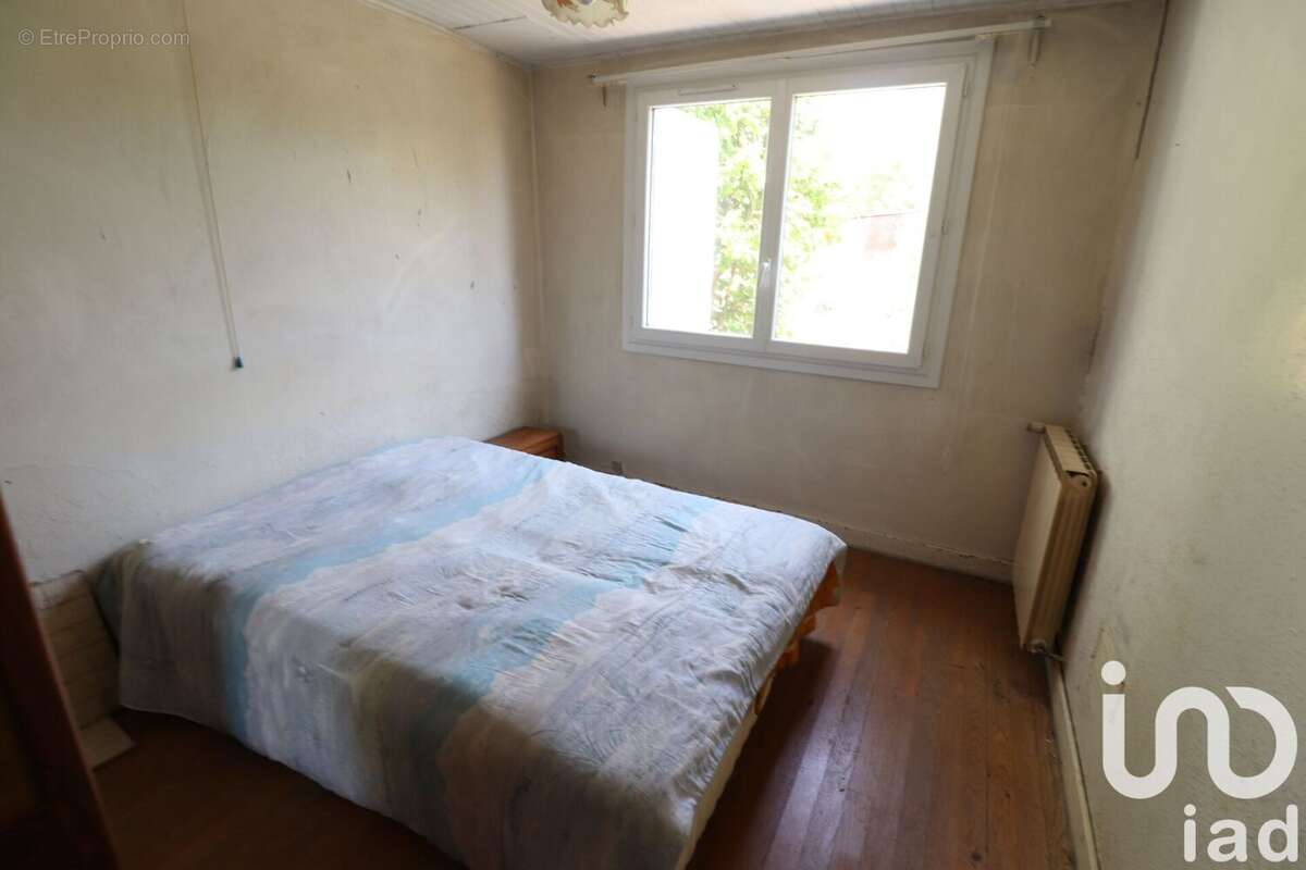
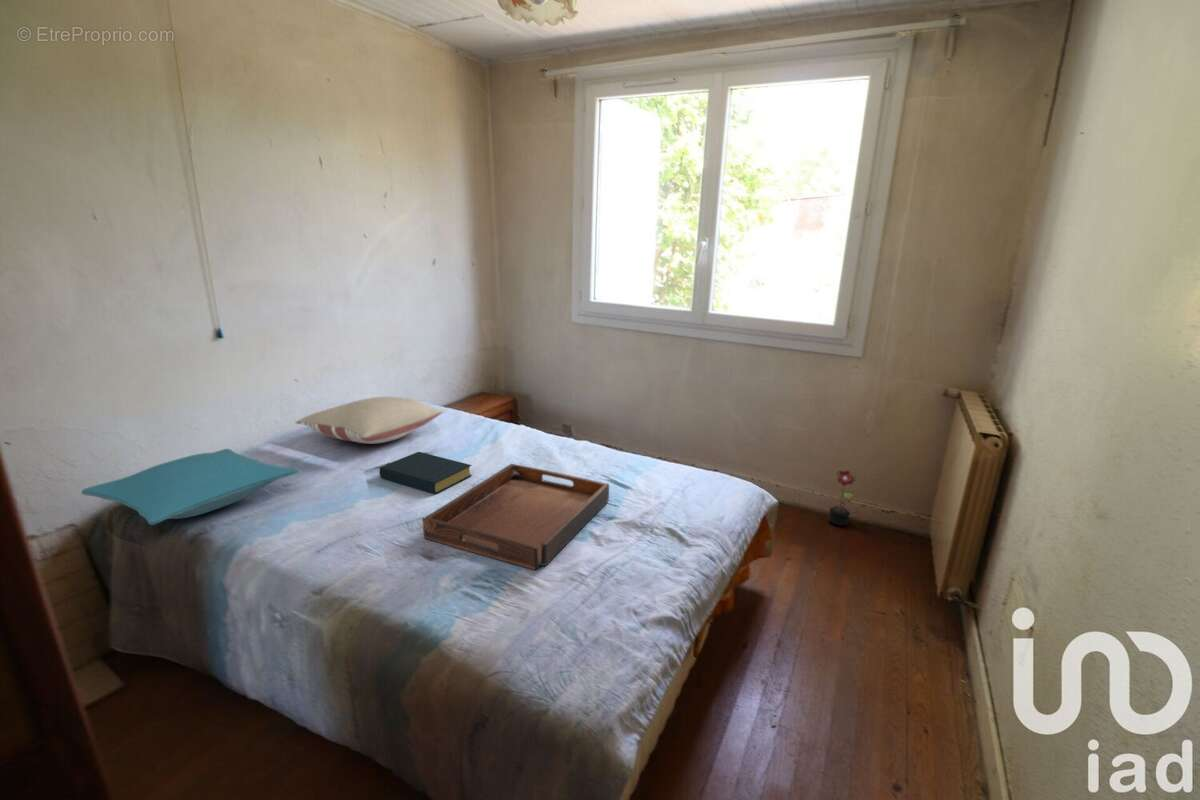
+ decorative plant [827,470,857,526]
+ hardback book [379,451,473,495]
+ pillow [80,448,299,526]
+ serving tray [422,463,610,571]
+ pillow [295,396,444,445]
